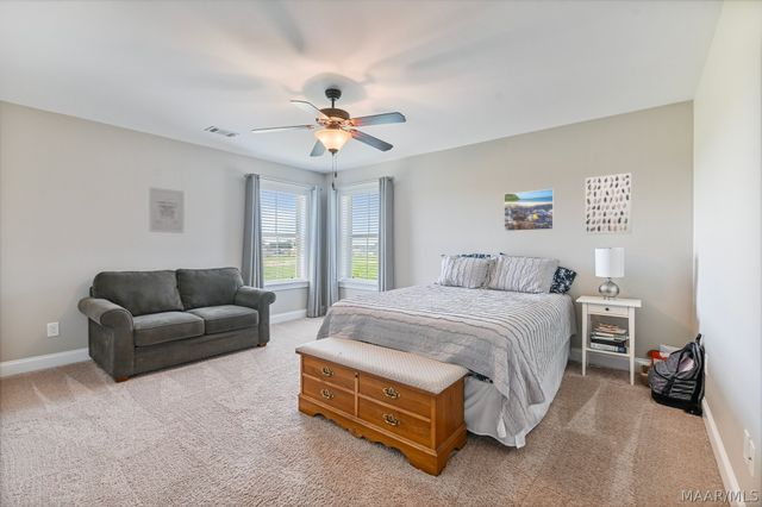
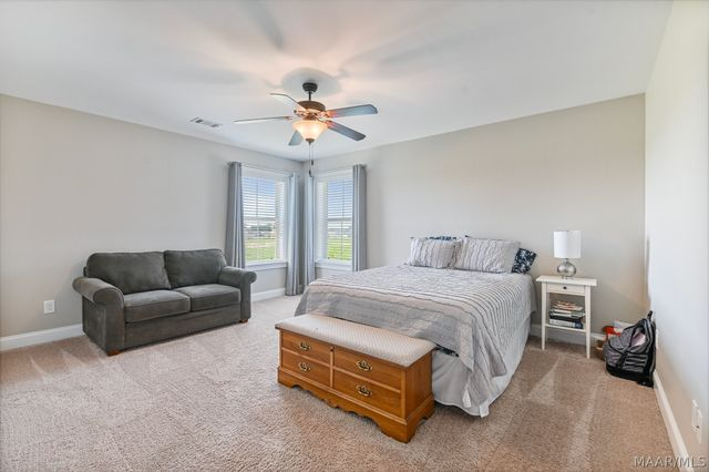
- wall art [148,186,185,234]
- wall art [583,171,633,236]
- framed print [502,188,555,232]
